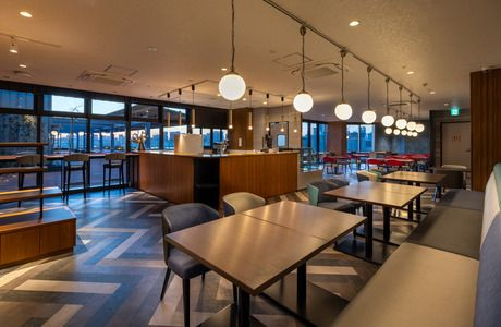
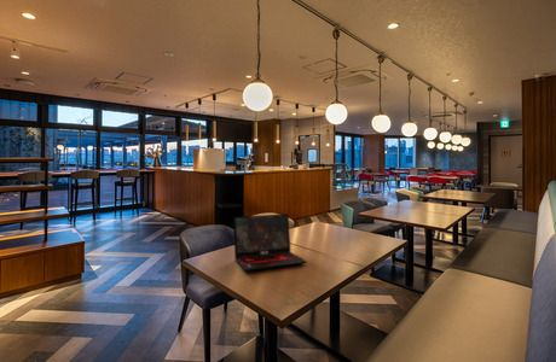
+ laptop [232,212,308,272]
